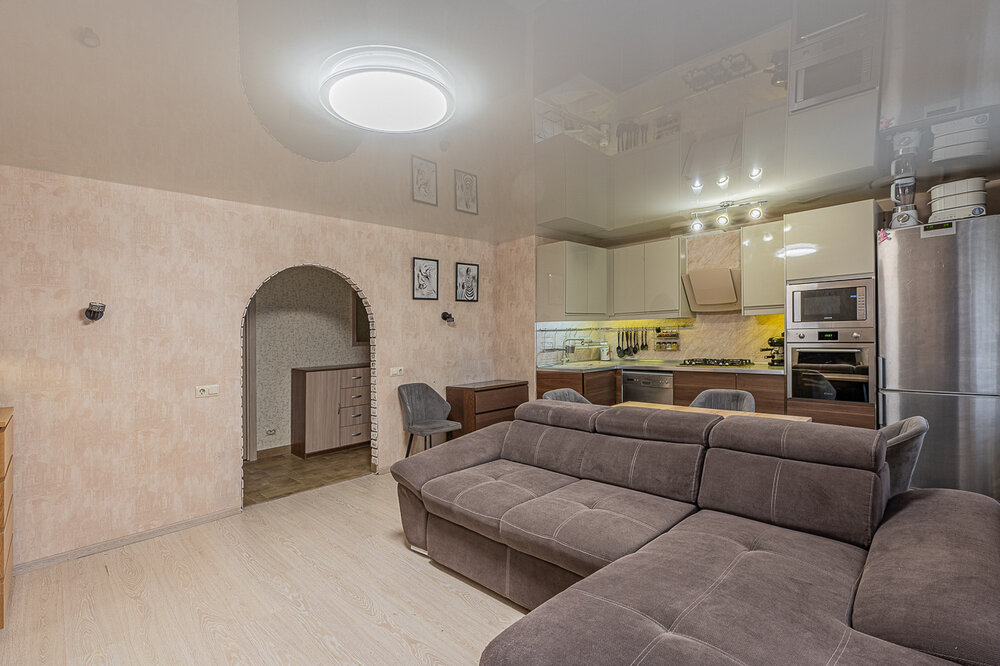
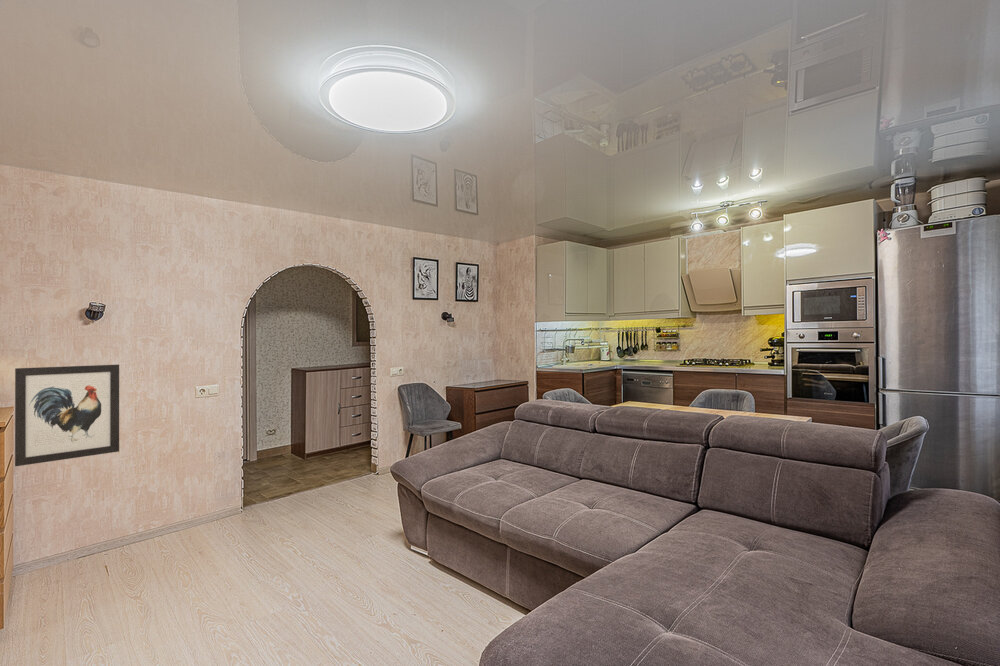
+ wall art [14,363,120,467]
